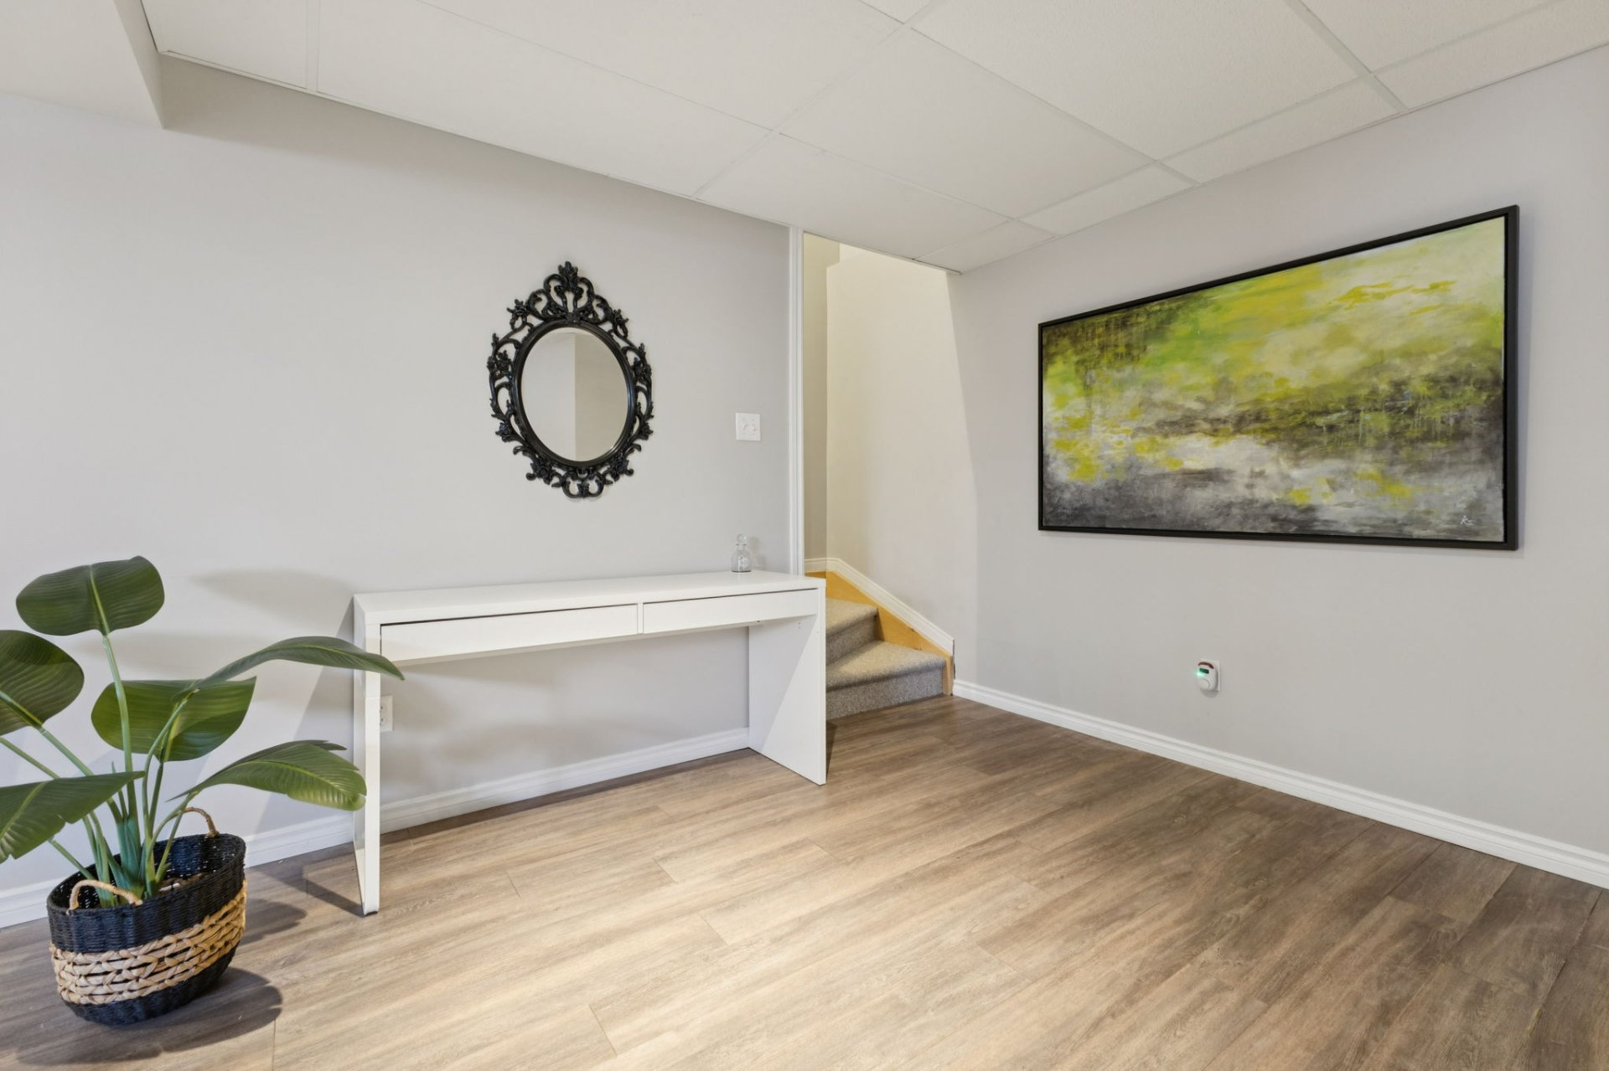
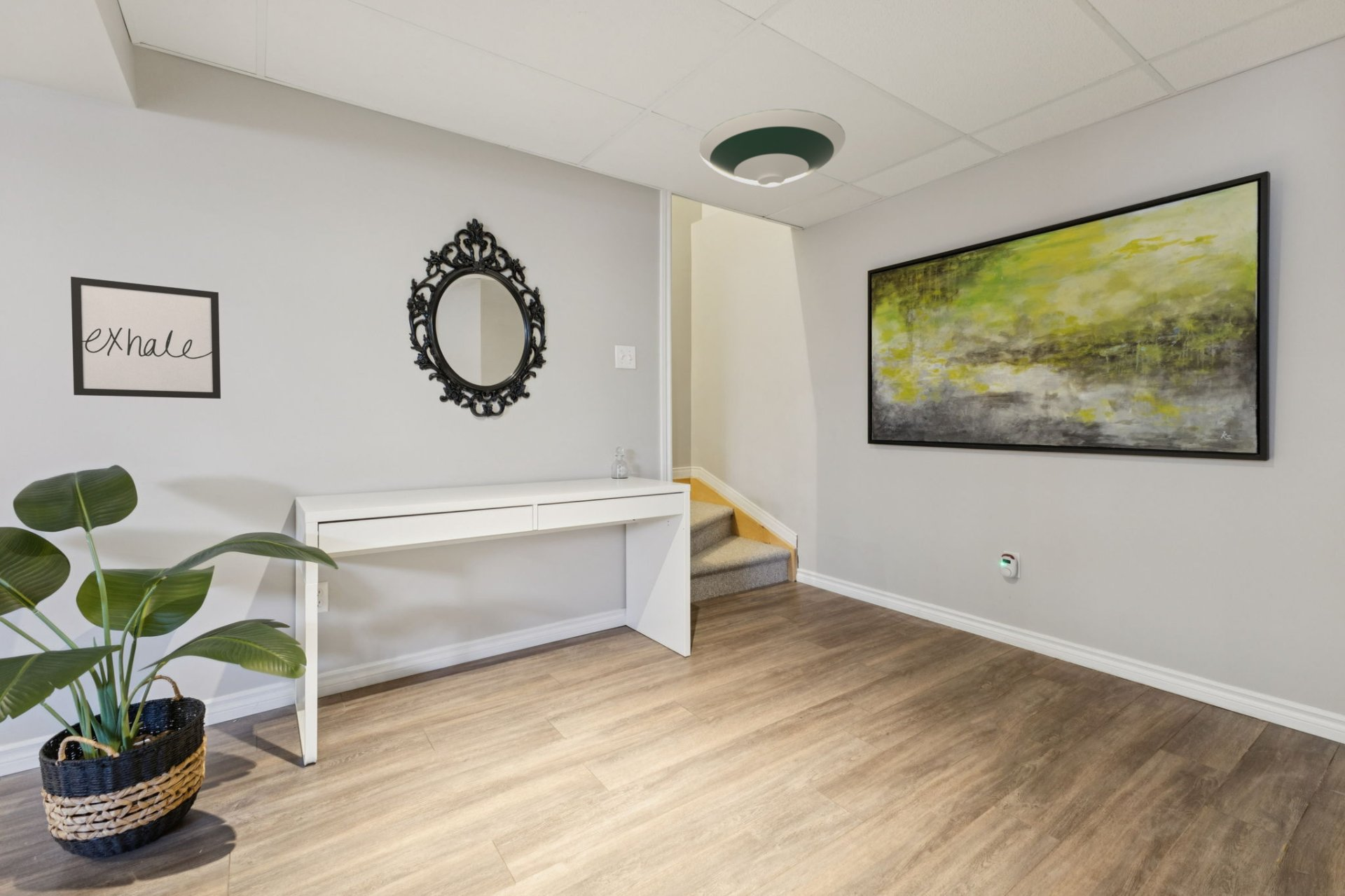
+ wall art [70,276,221,399]
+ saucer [698,108,846,188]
